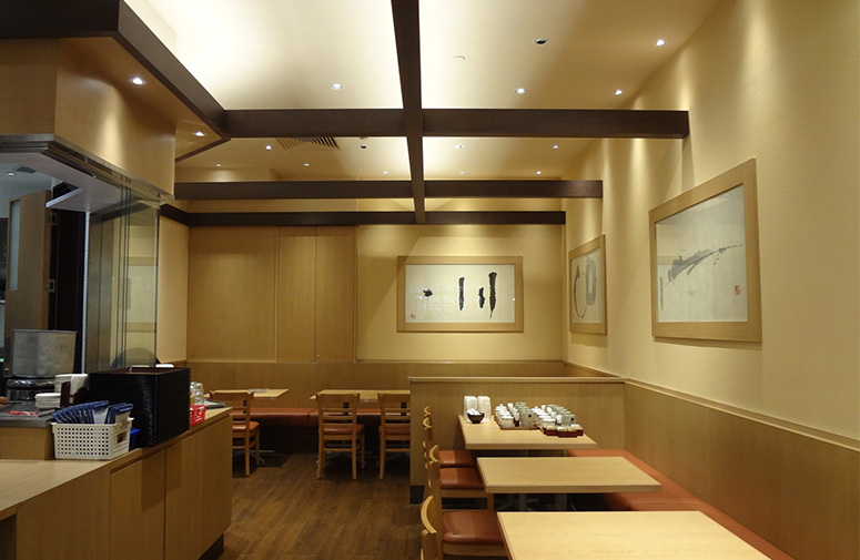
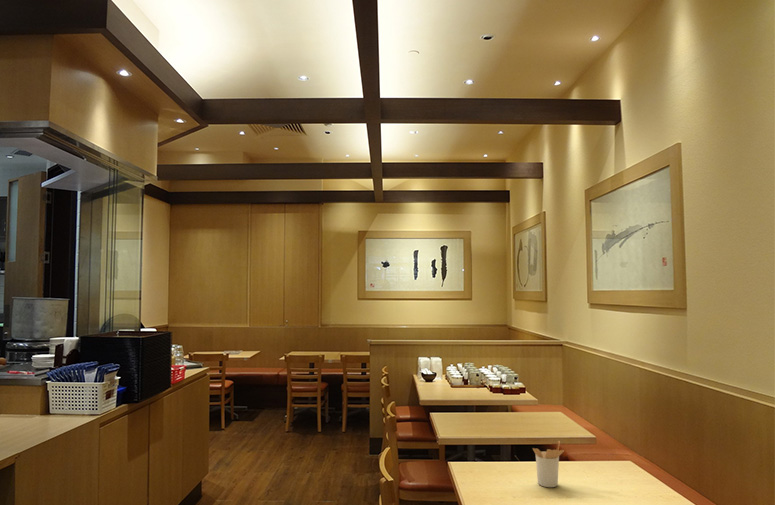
+ utensil holder [532,440,565,488]
